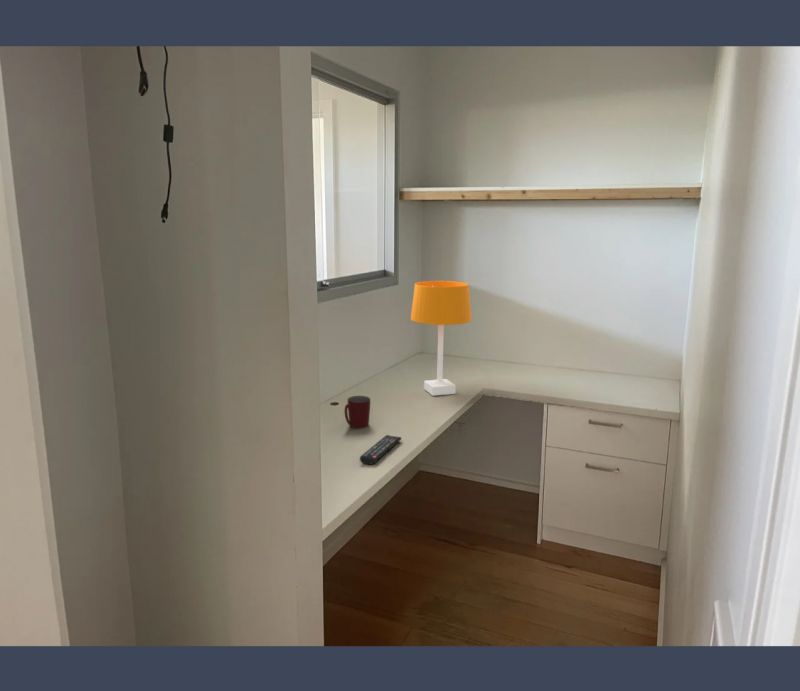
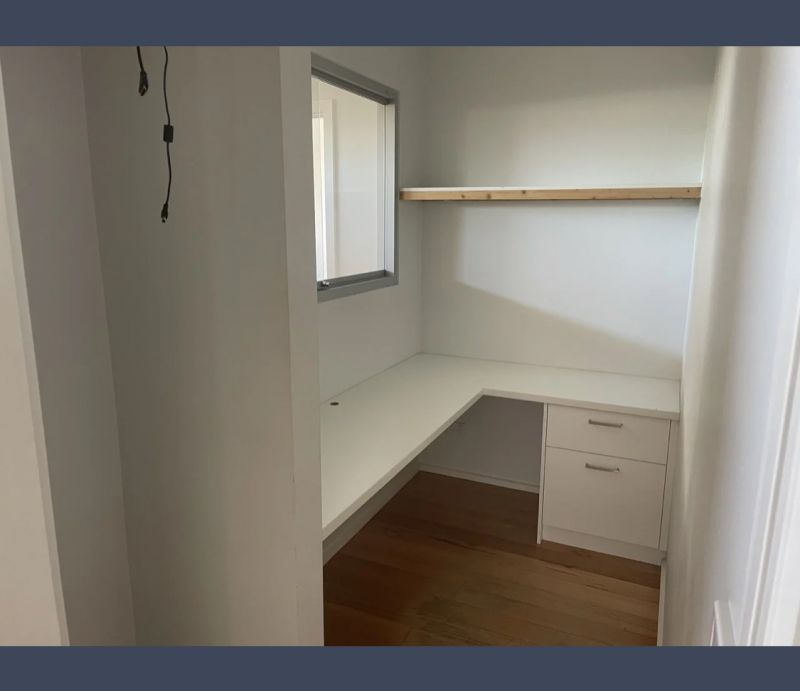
- desk lamp [410,280,473,397]
- mug [344,395,371,430]
- remote control [359,434,402,466]
